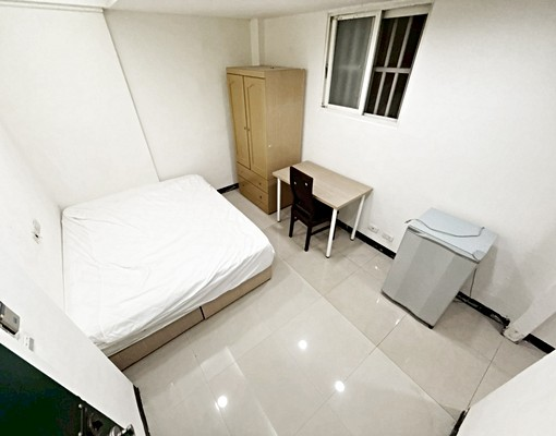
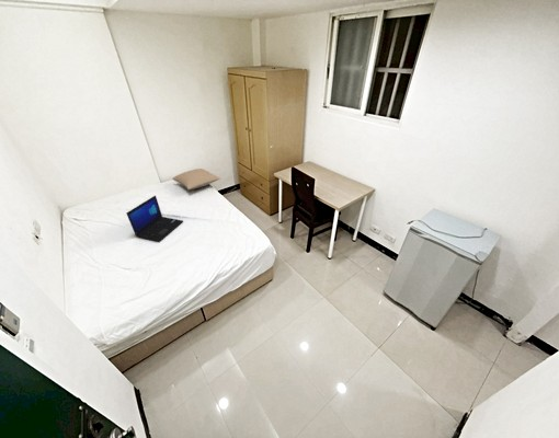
+ laptop [125,195,184,243]
+ pillow [171,168,221,191]
